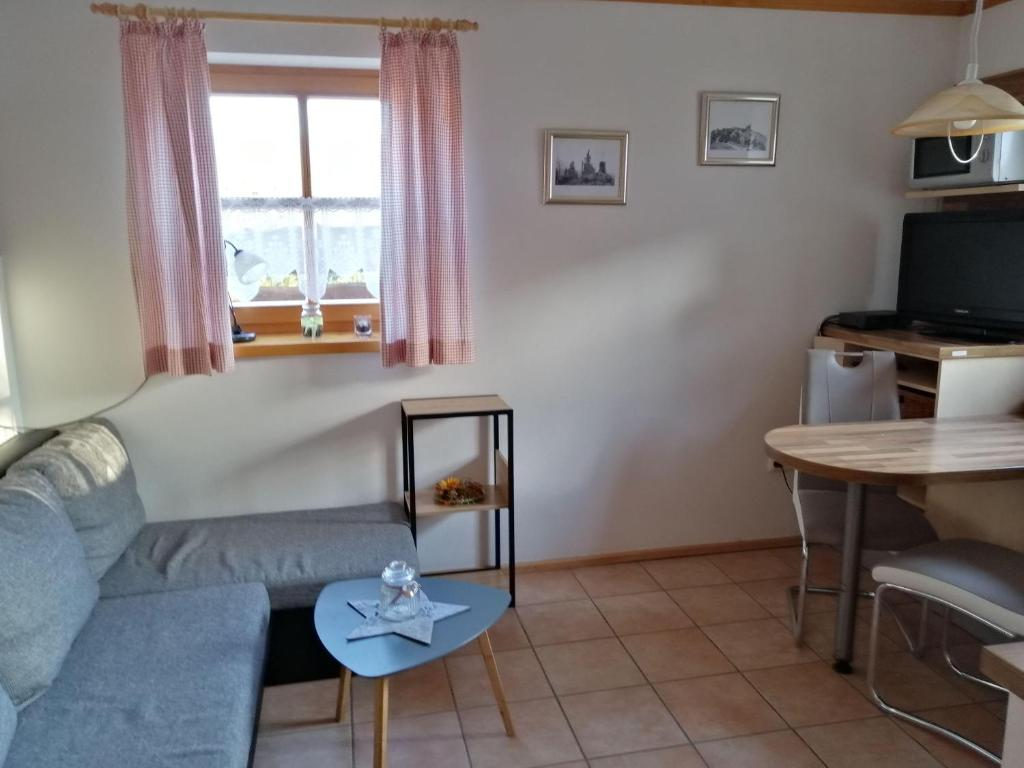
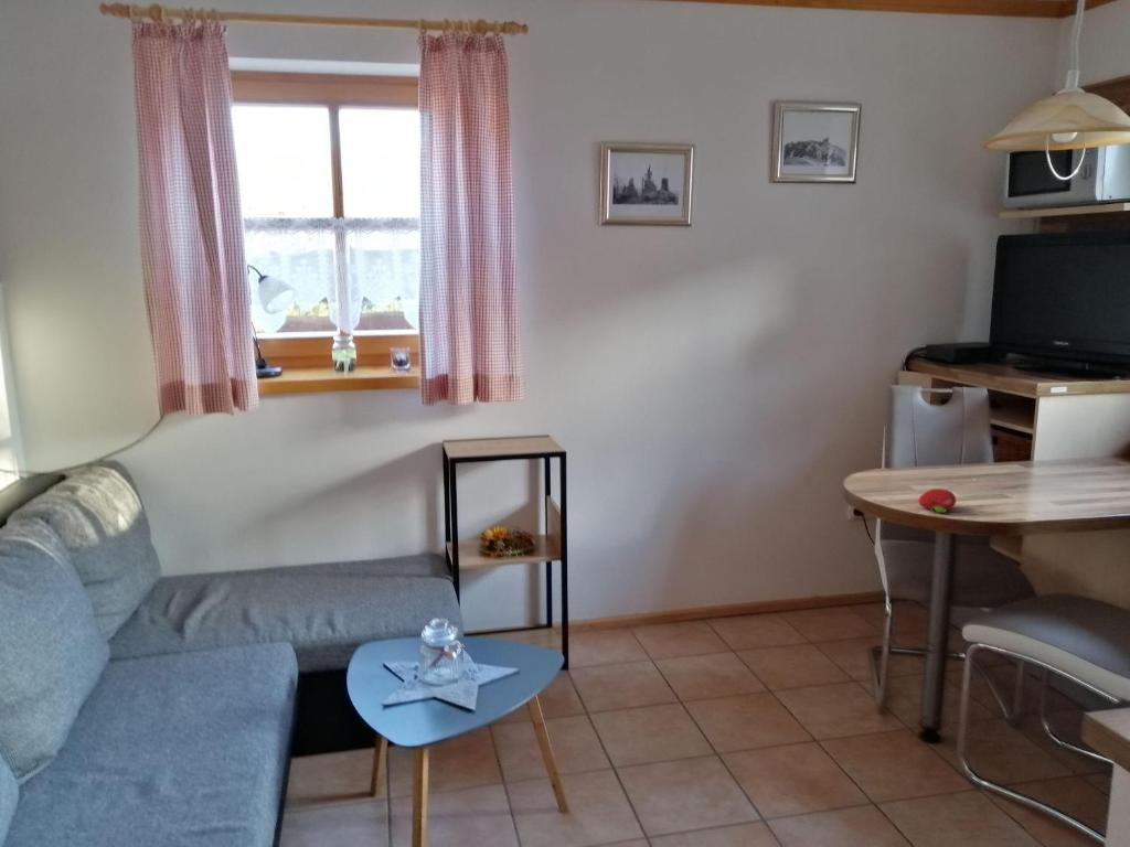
+ fruit [917,487,957,514]
